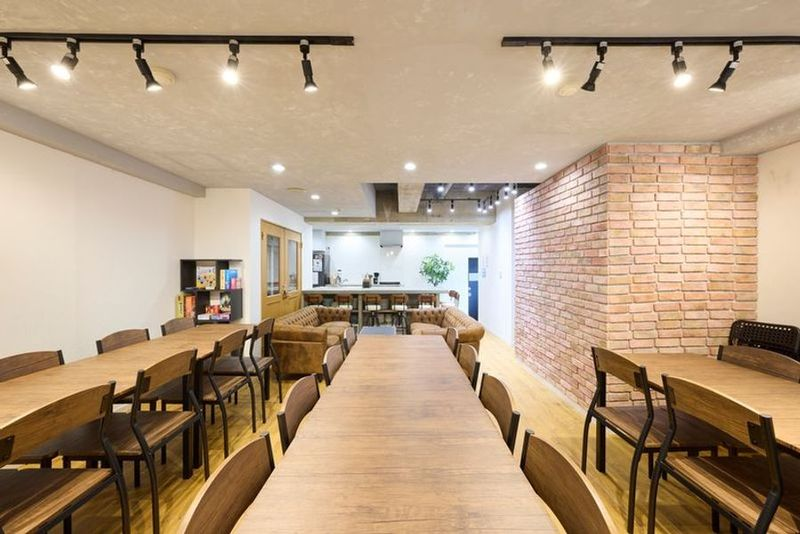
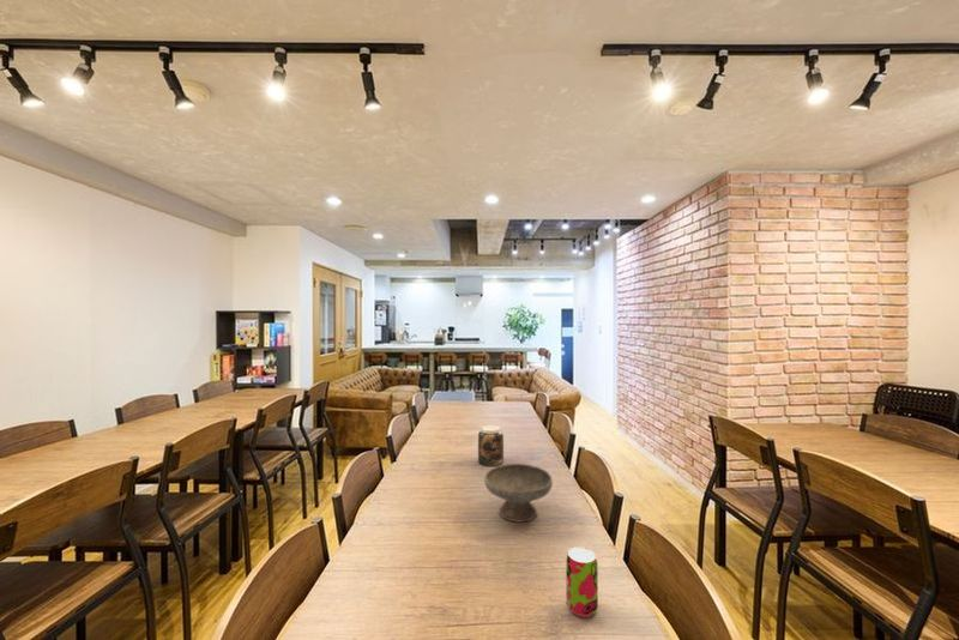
+ beverage can [565,545,599,618]
+ bowl [483,463,554,524]
+ jar [477,424,505,467]
